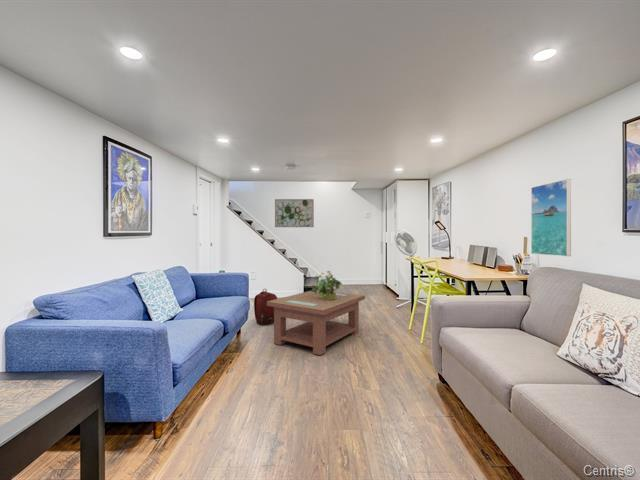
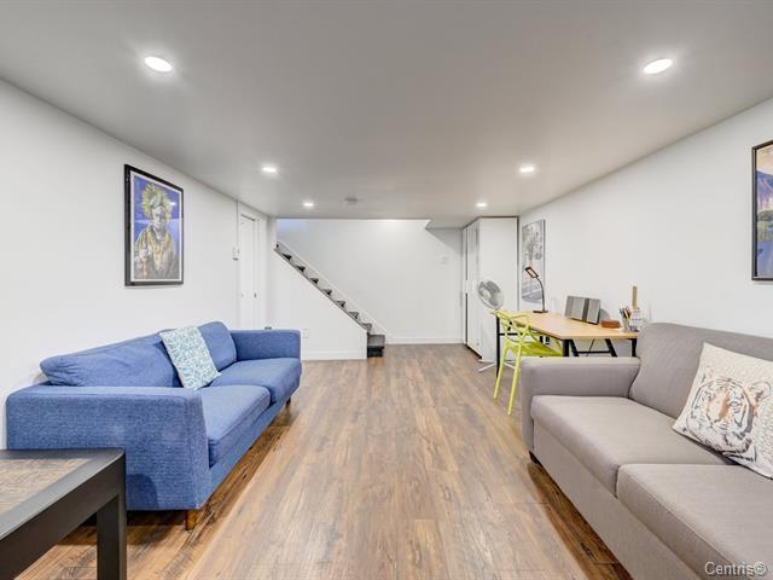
- wall art [274,198,315,228]
- potted plant [310,270,343,300]
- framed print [530,178,572,257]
- coffee table [267,289,366,356]
- backpack [253,288,278,326]
